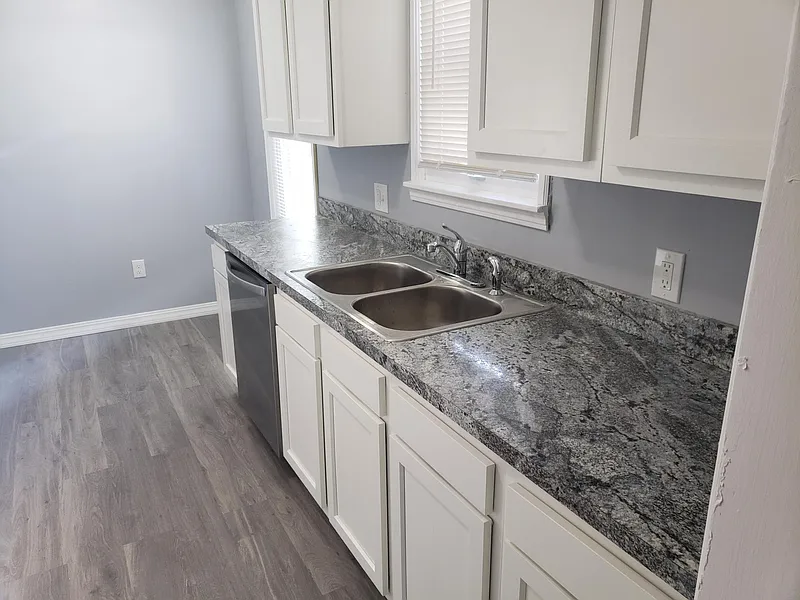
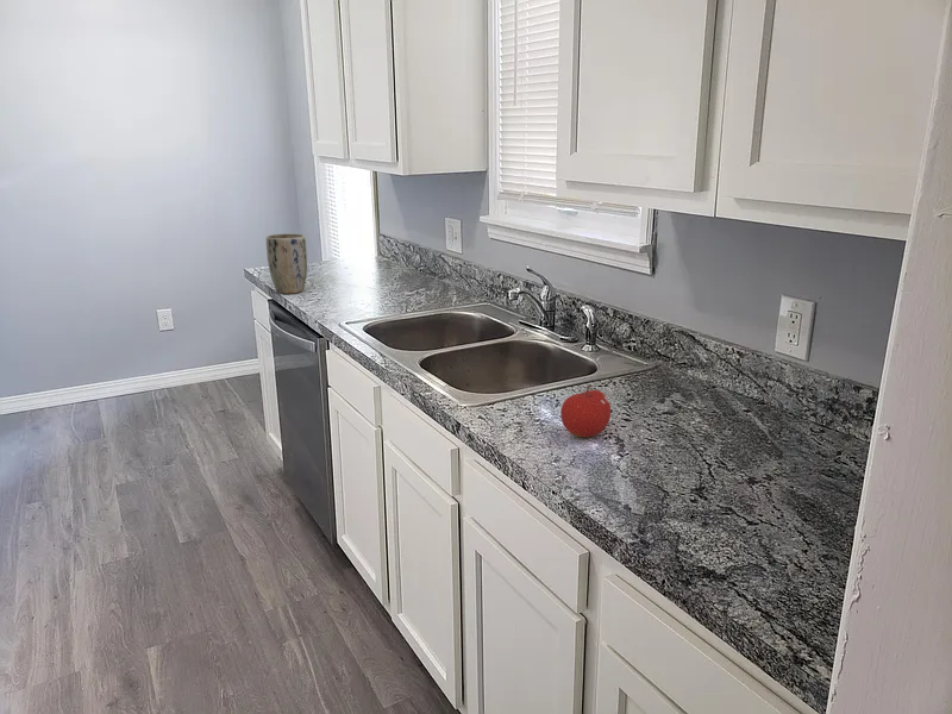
+ fruit [559,383,612,438]
+ plant pot [265,232,308,295]
